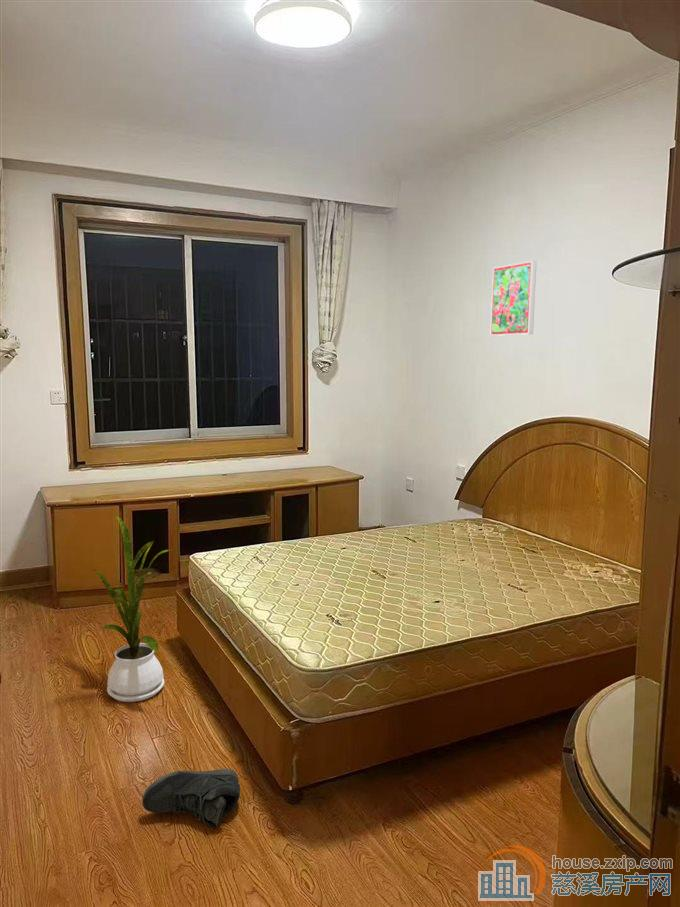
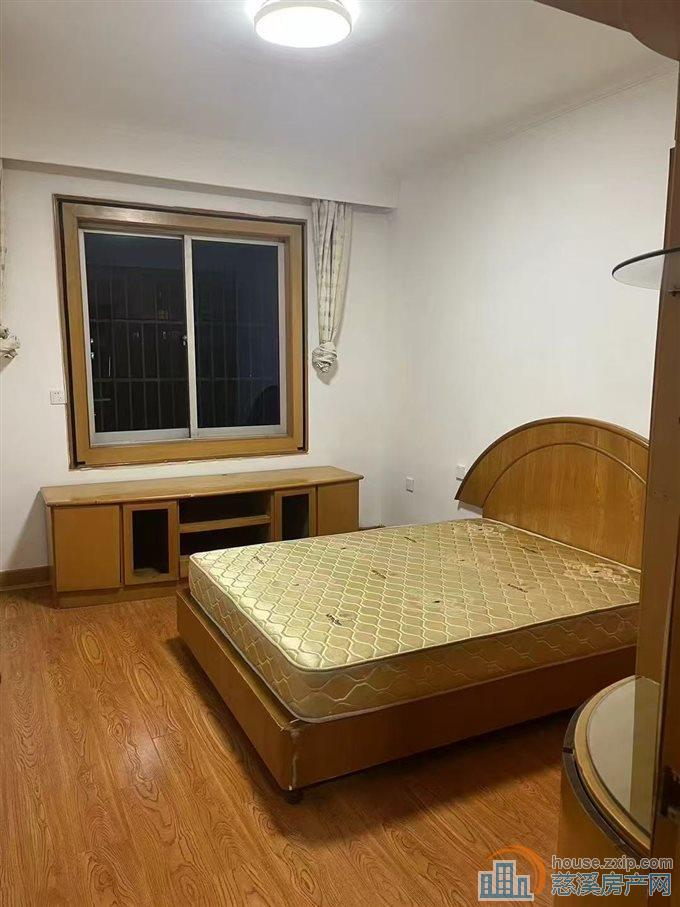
- house plant [91,515,174,703]
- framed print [489,260,537,337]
- sneaker [141,768,241,829]
